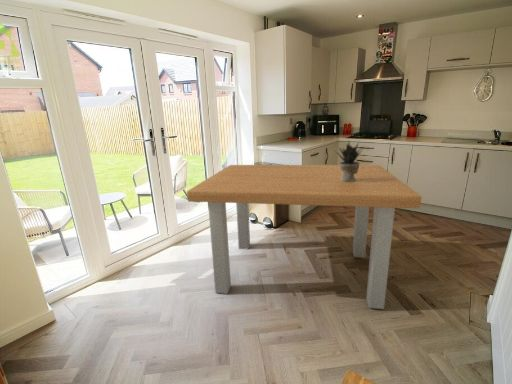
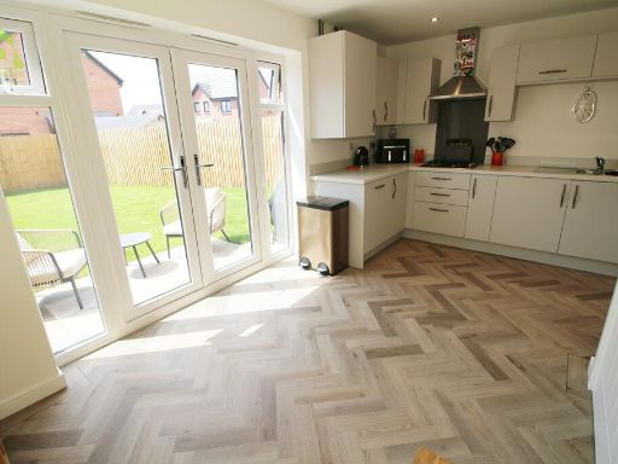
- potted plant [335,139,364,182]
- dining table [186,164,422,310]
